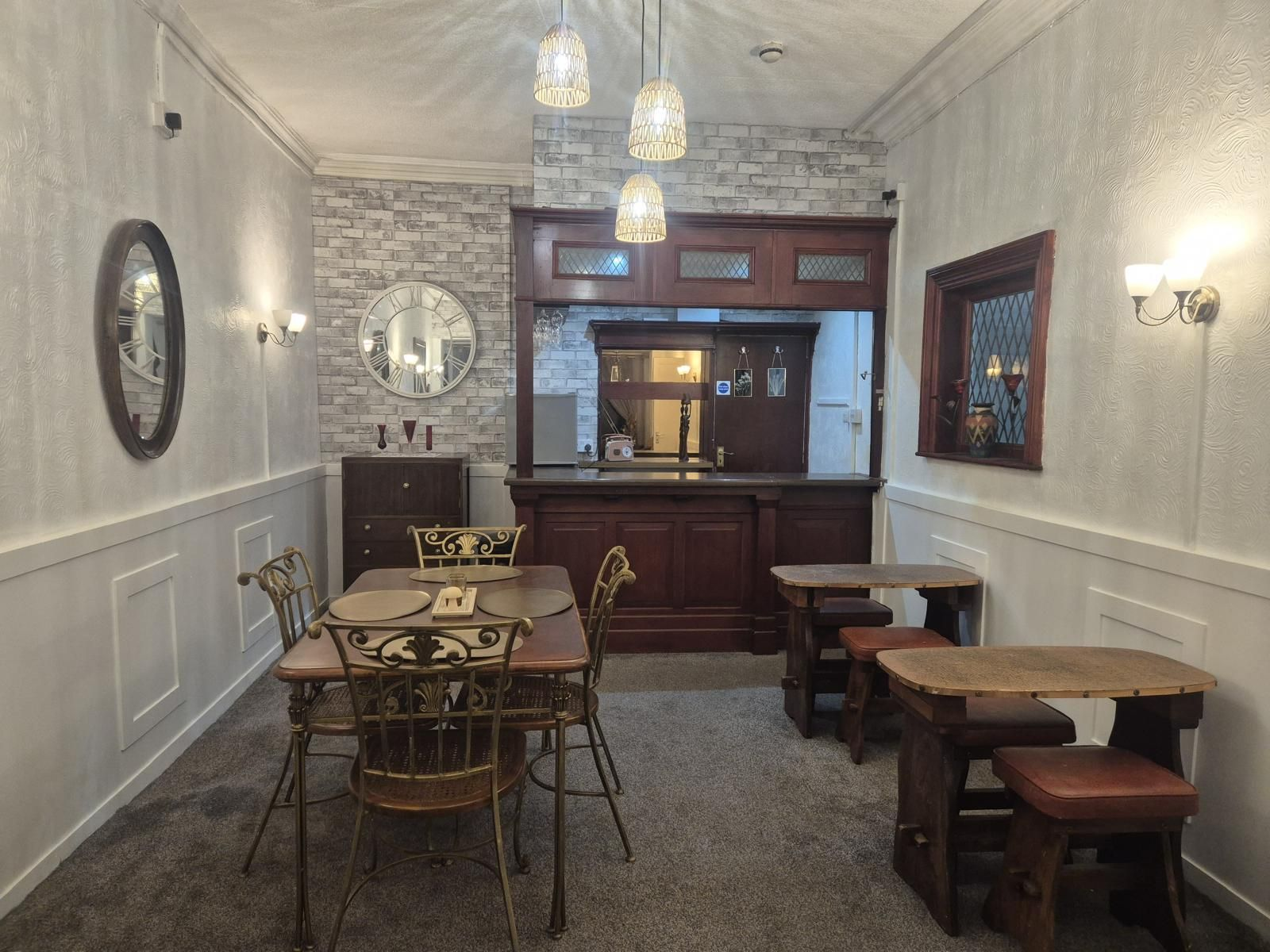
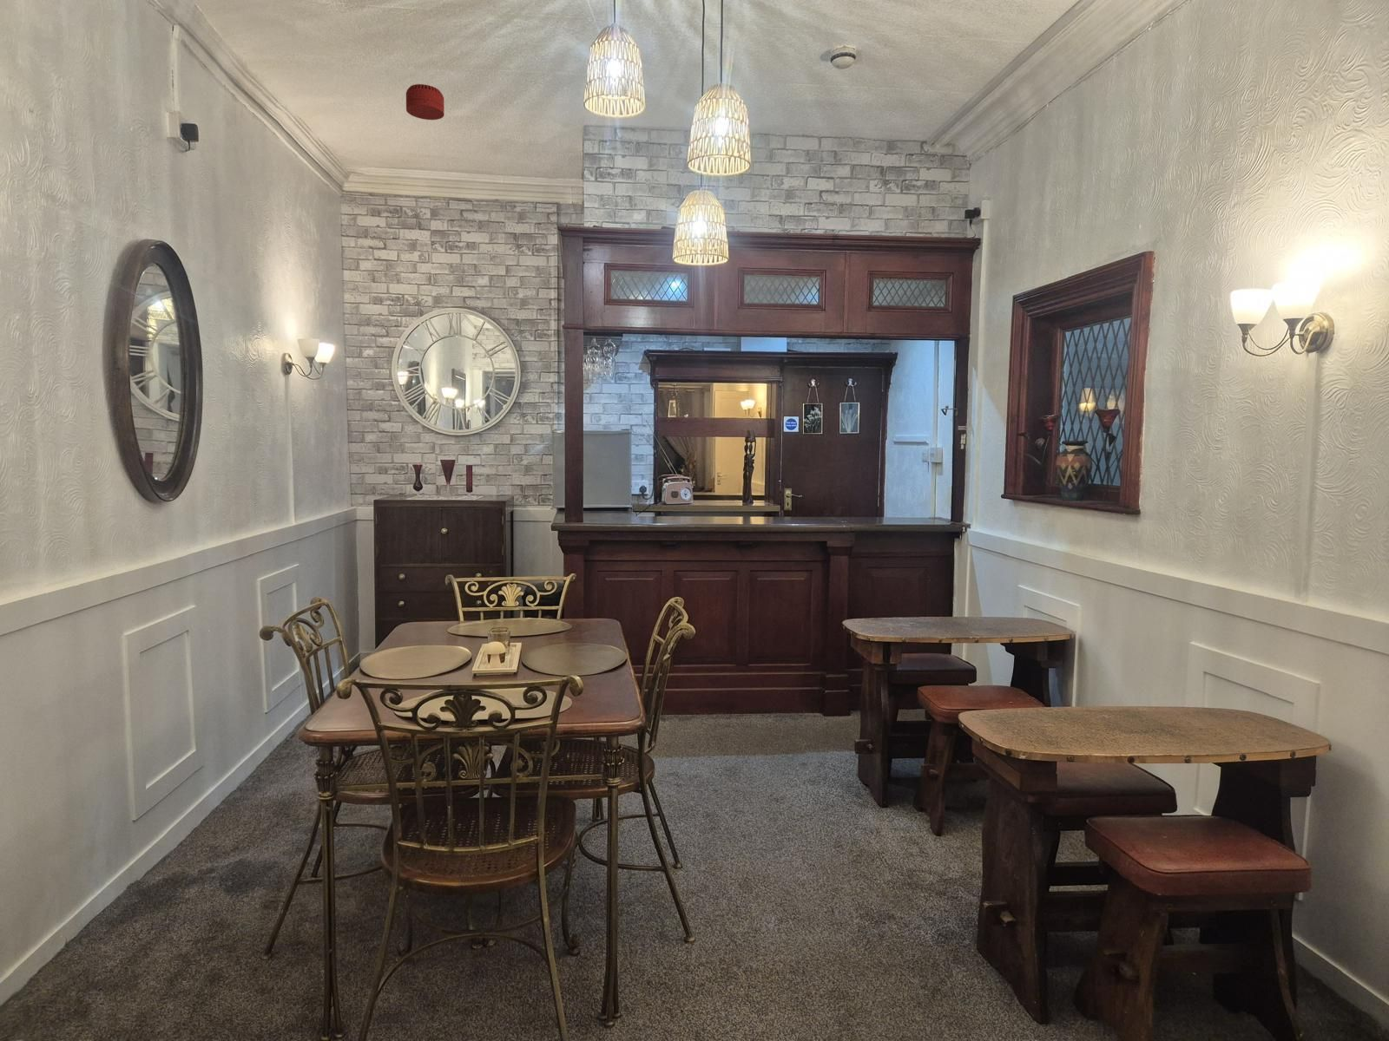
+ smoke detector [406,83,445,120]
